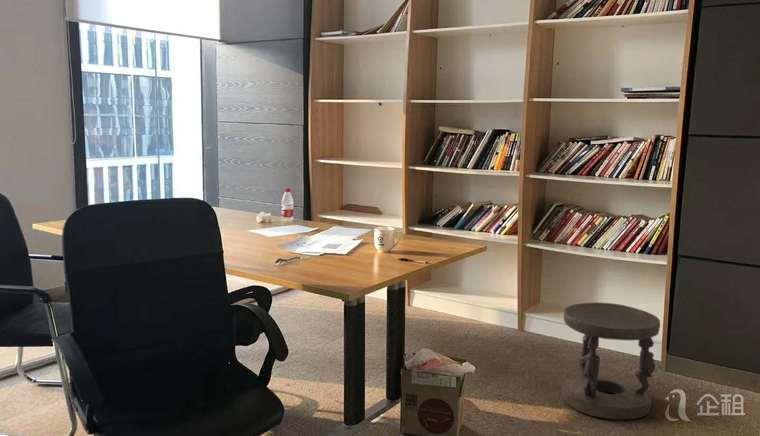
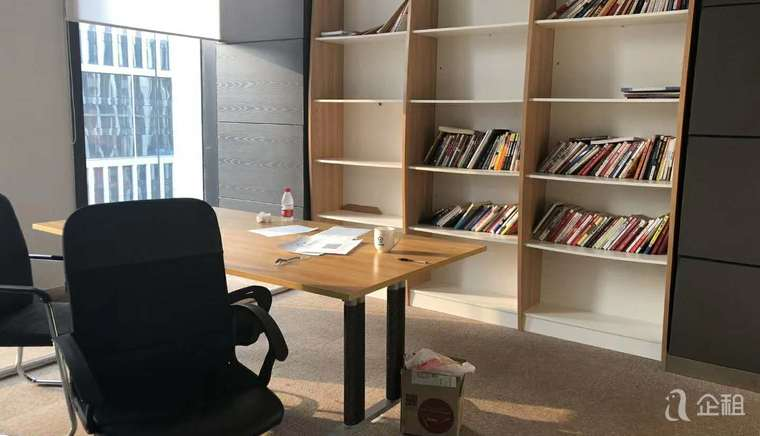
- stool [561,301,661,420]
